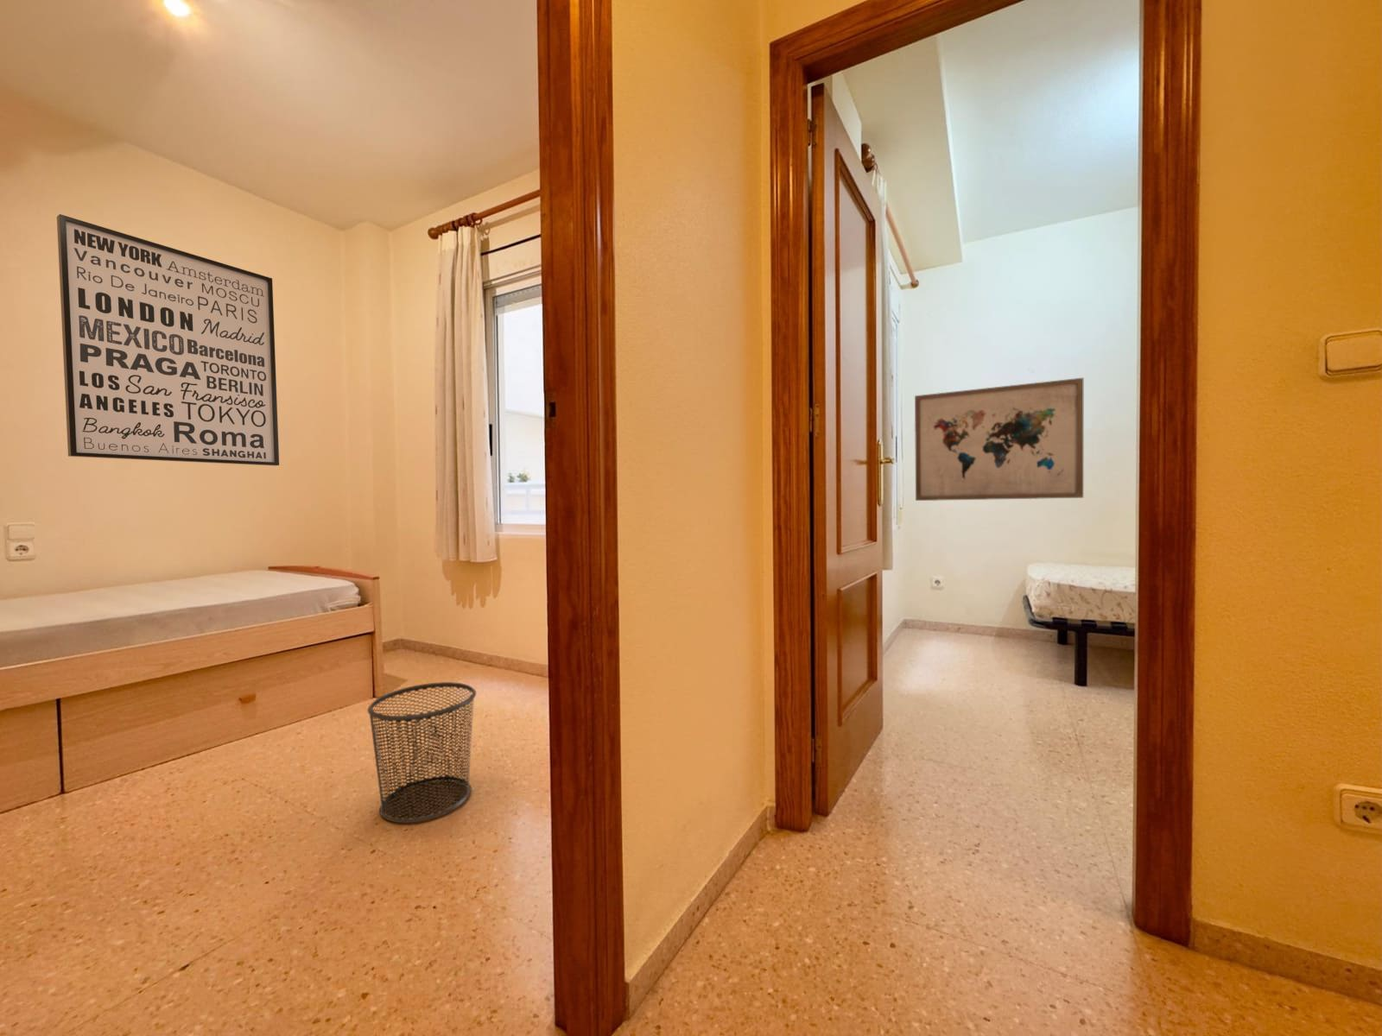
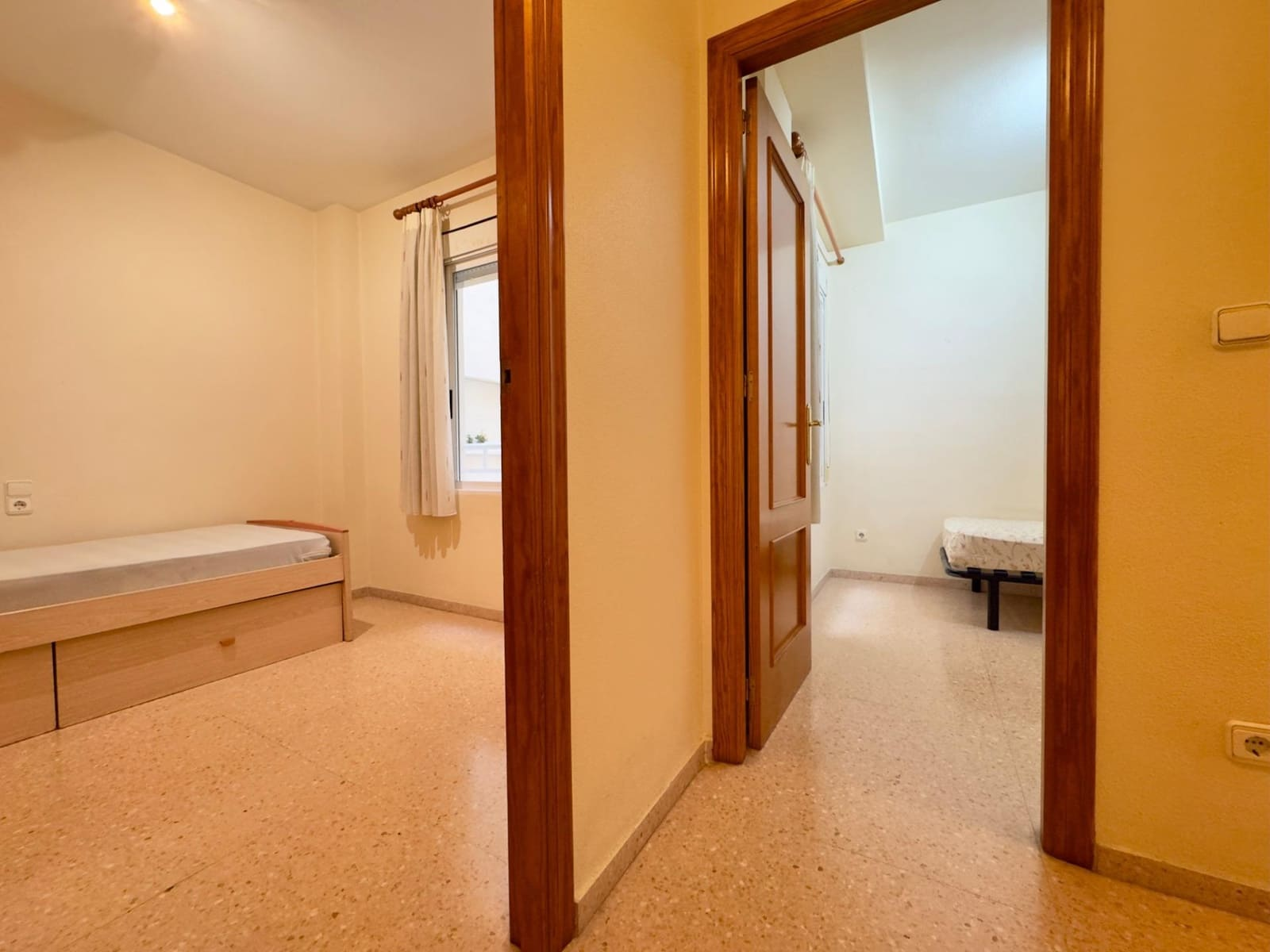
- wall art [914,378,1084,502]
- waste bin [367,681,477,824]
- wall art [57,213,280,466]
